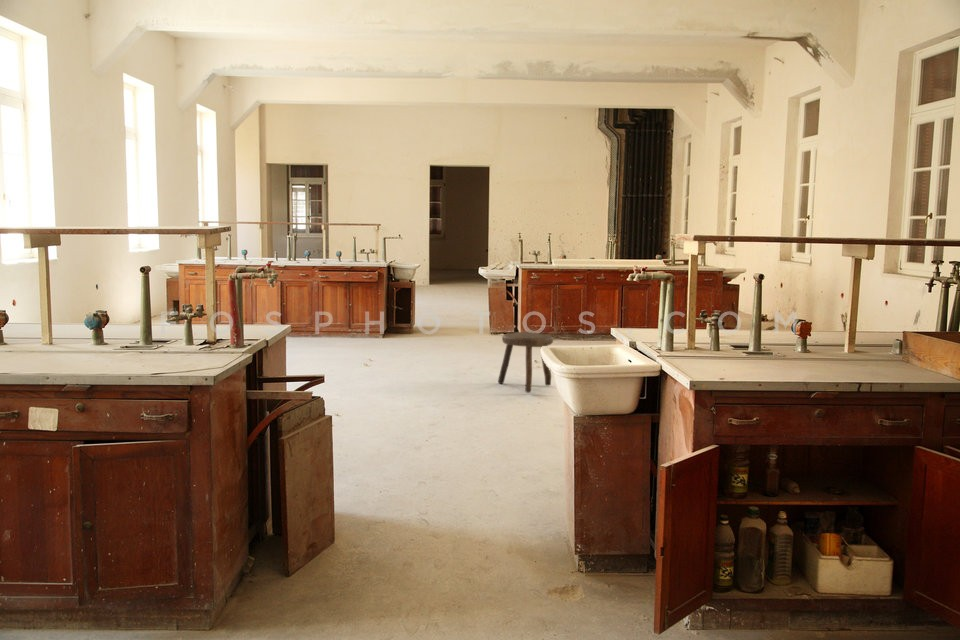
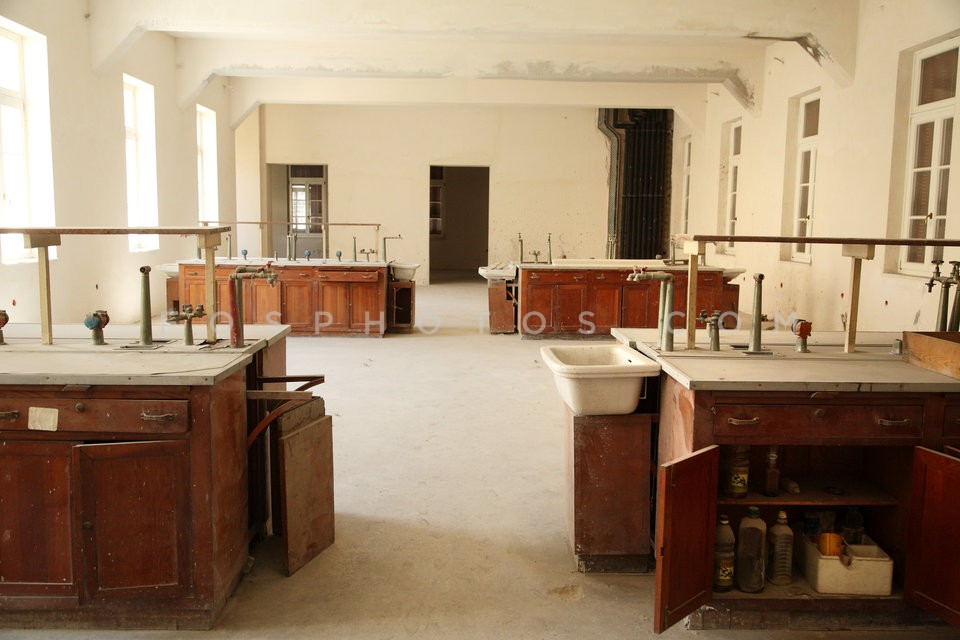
- stool [497,331,554,394]
